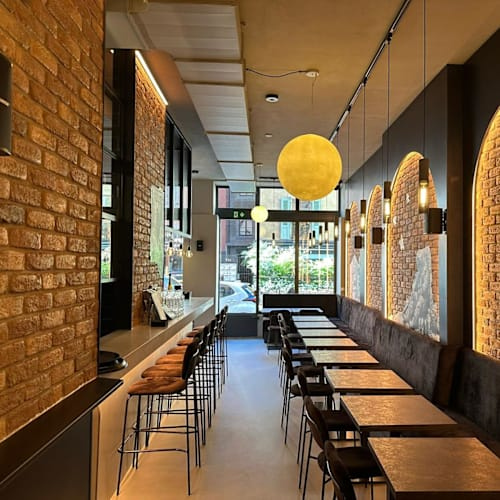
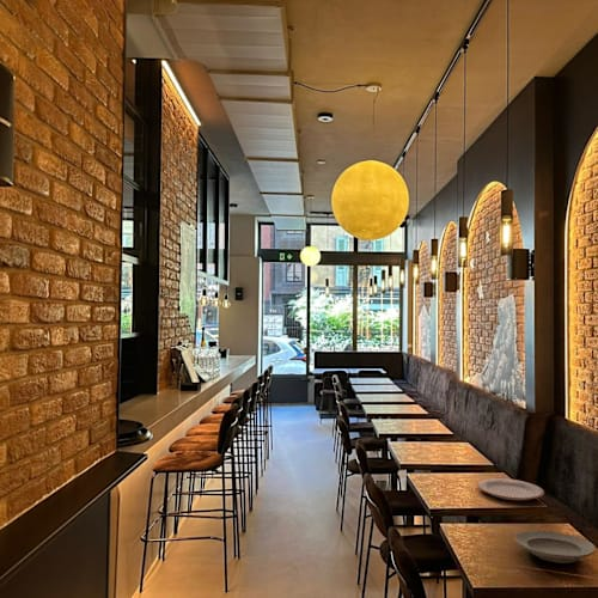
+ plate [476,477,545,501]
+ plate [513,530,598,565]
